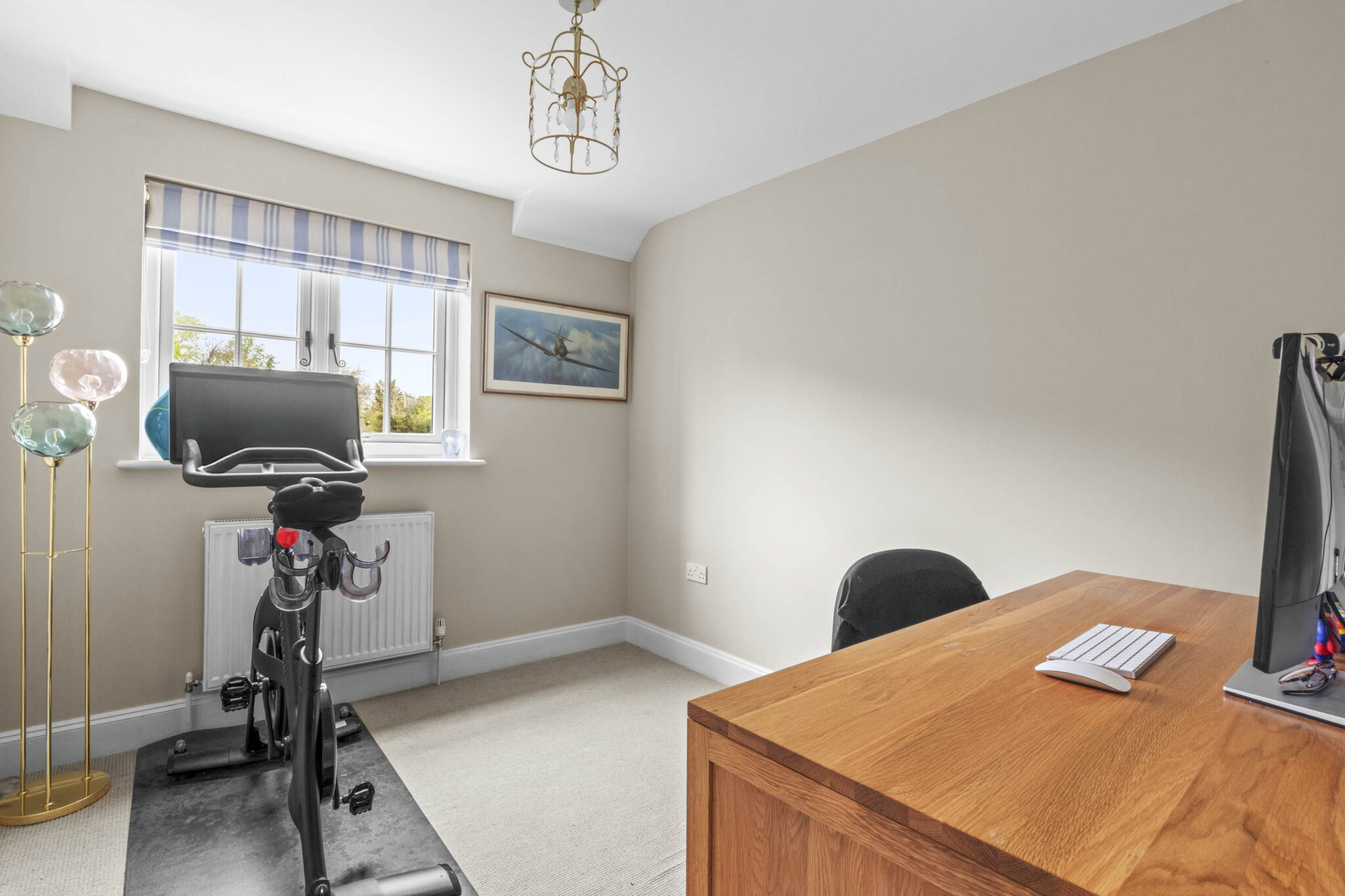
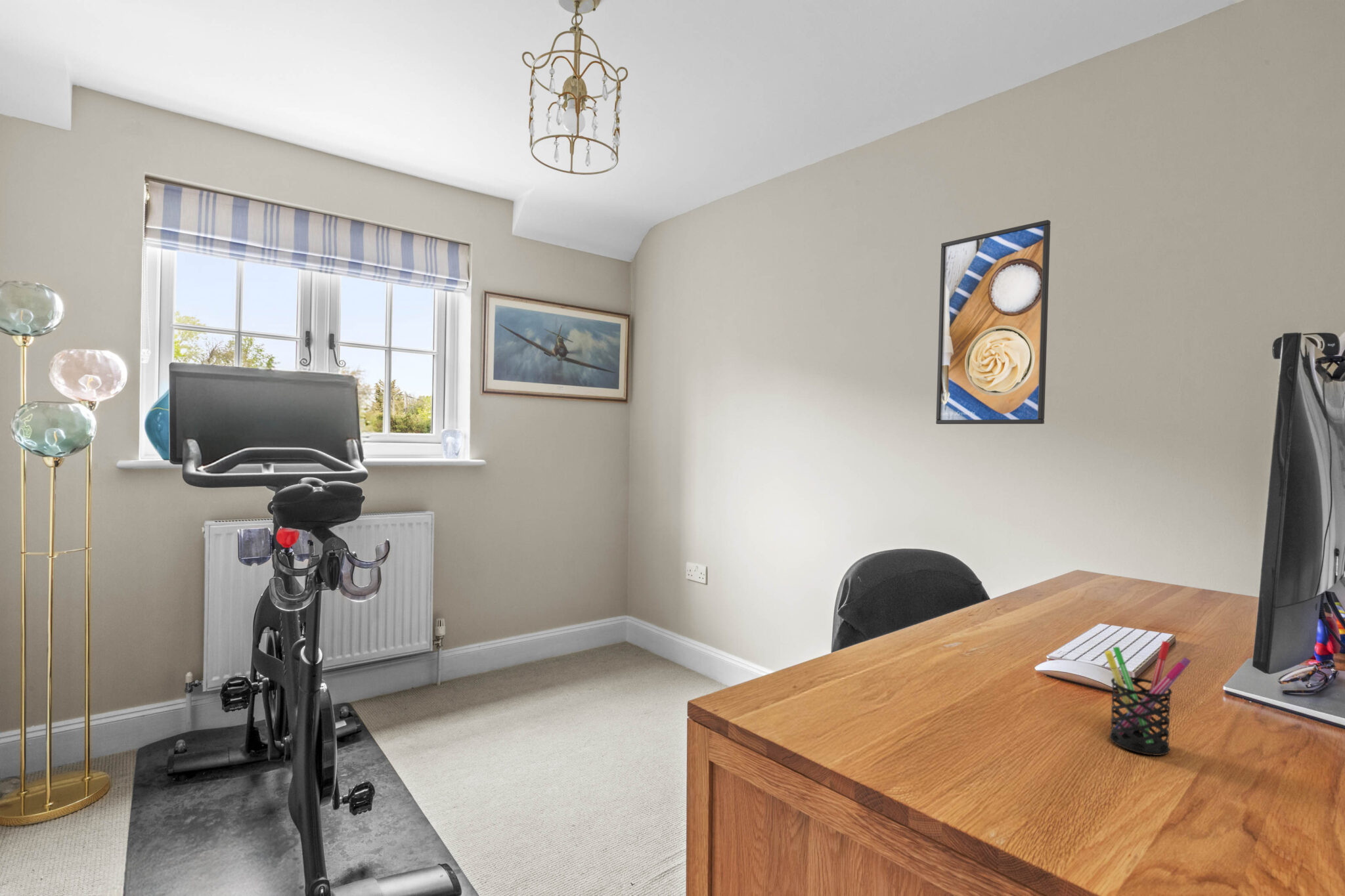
+ pen holder [1104,640,1191,756]
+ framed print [935,219,1051,425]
